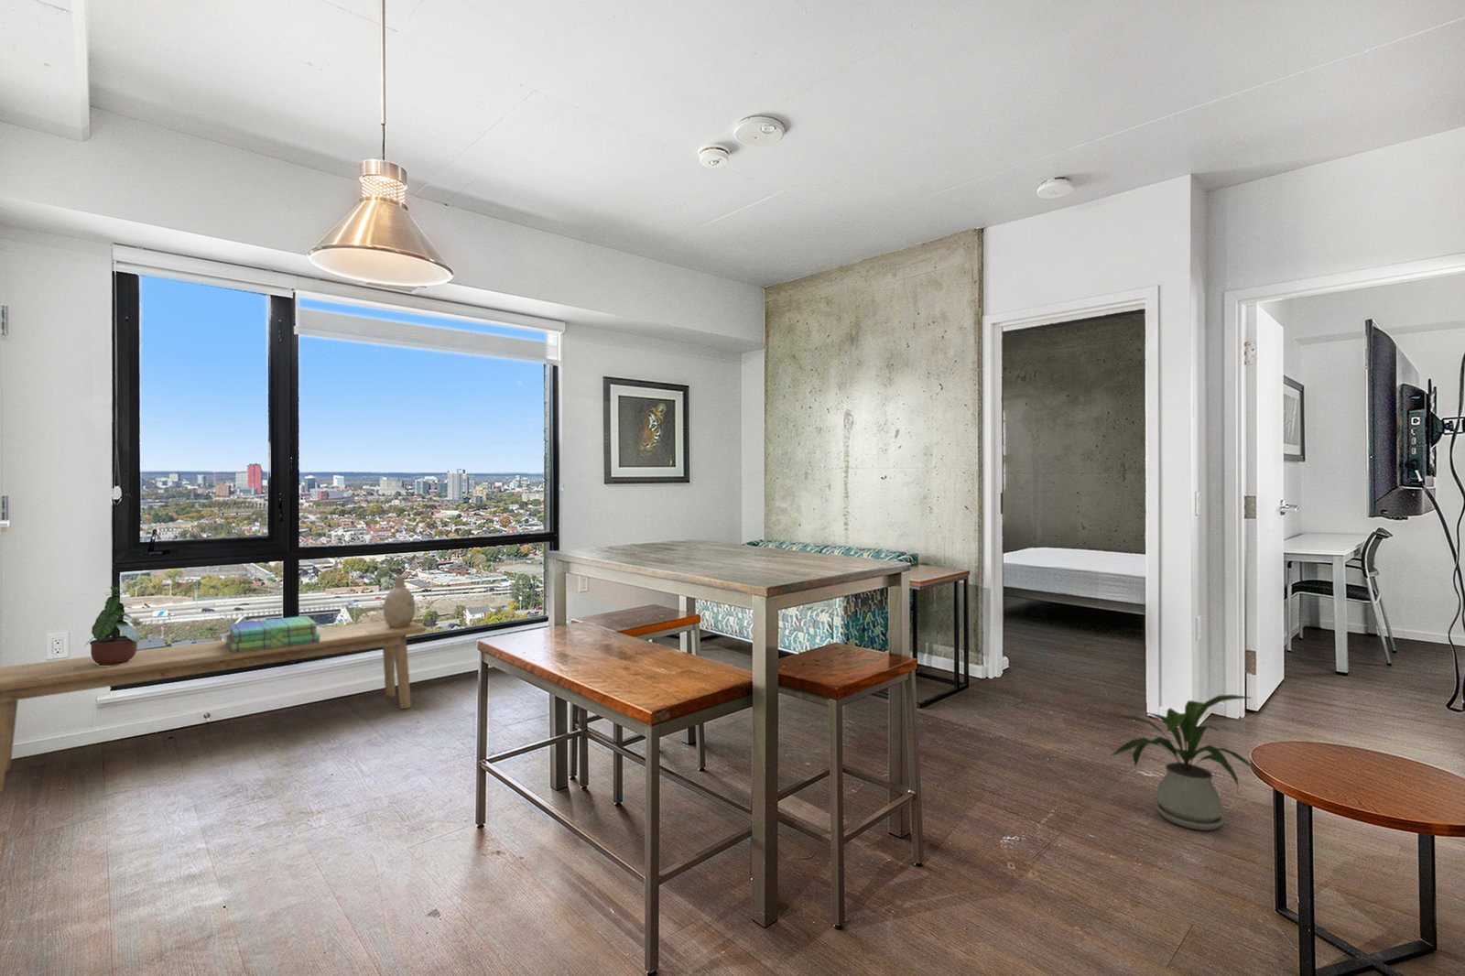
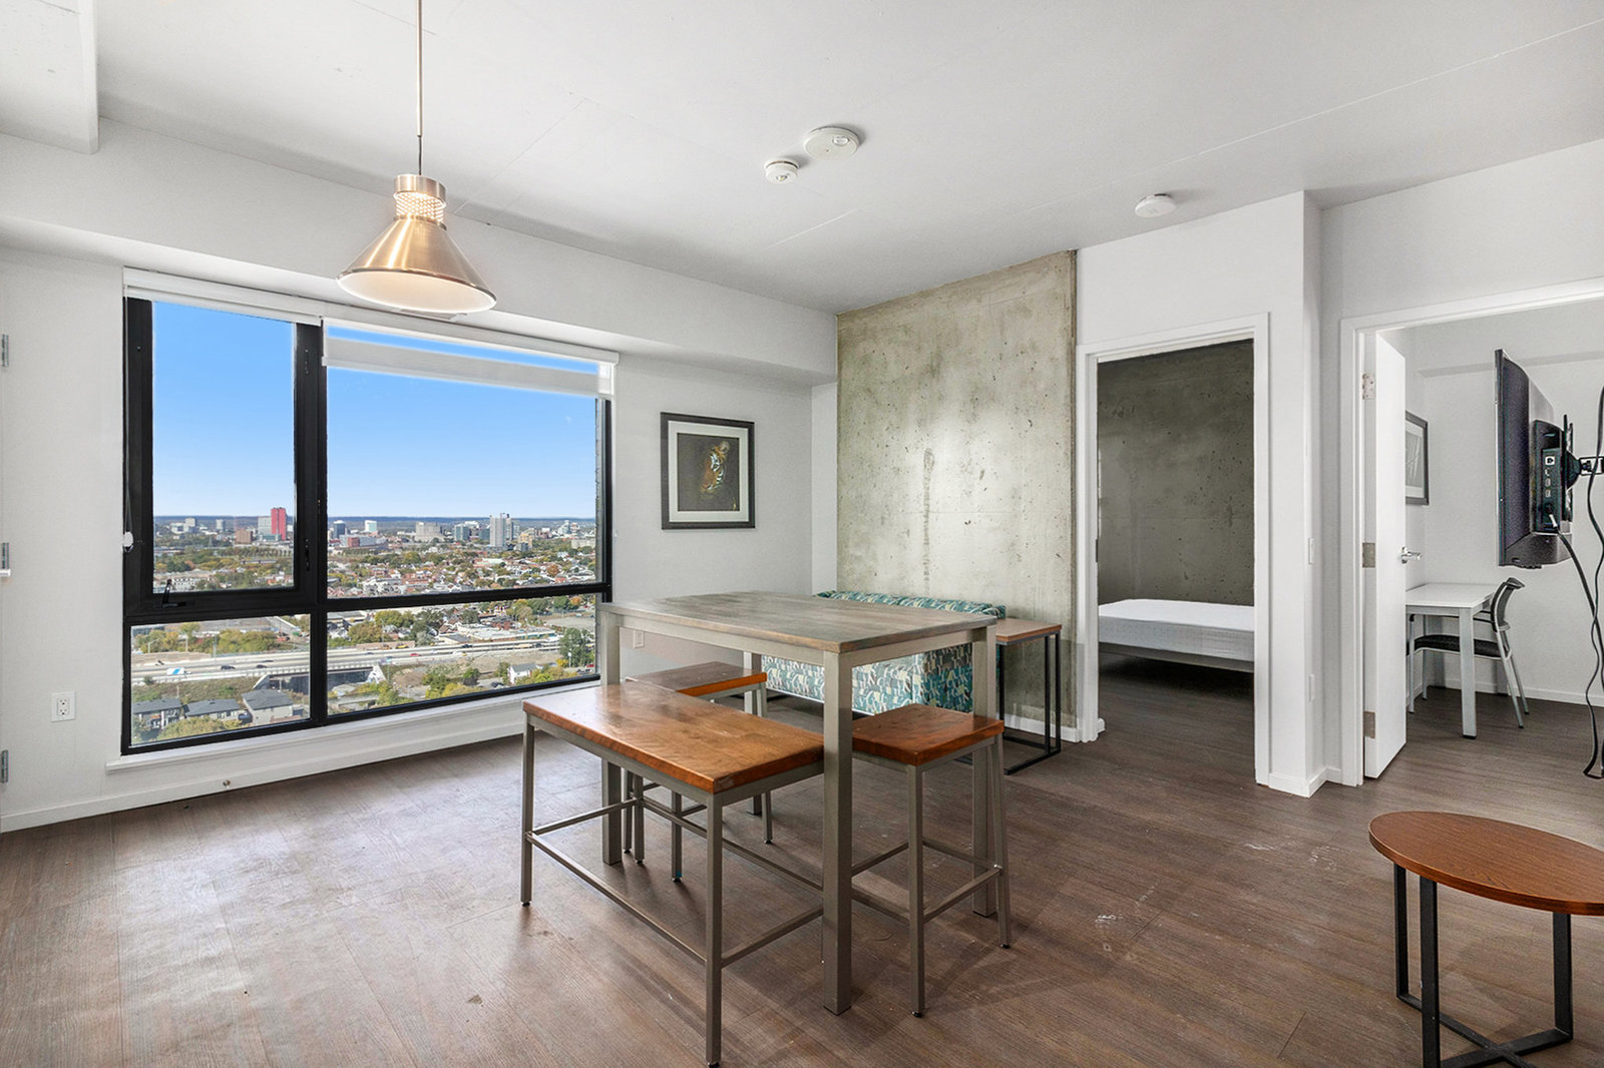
- stack of books [224,615,319,652]
- decorative vase [382,574,416,629]
- bench [0,620,428,793]
- potted plant [83,583,139,666]
- house plant [1100,694,1254,831]
